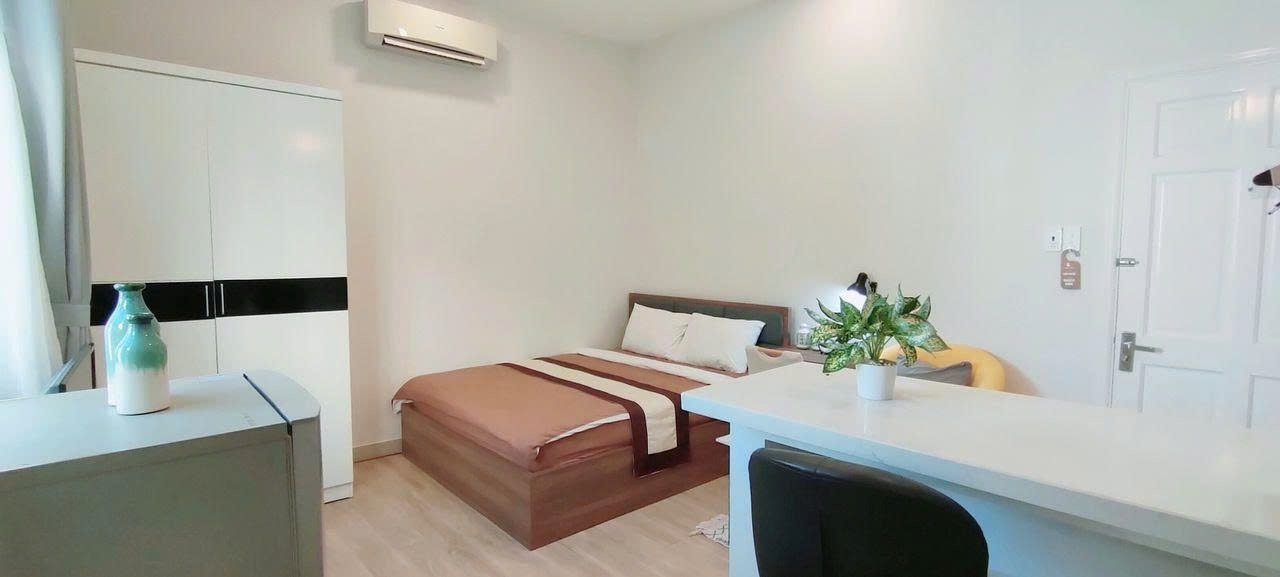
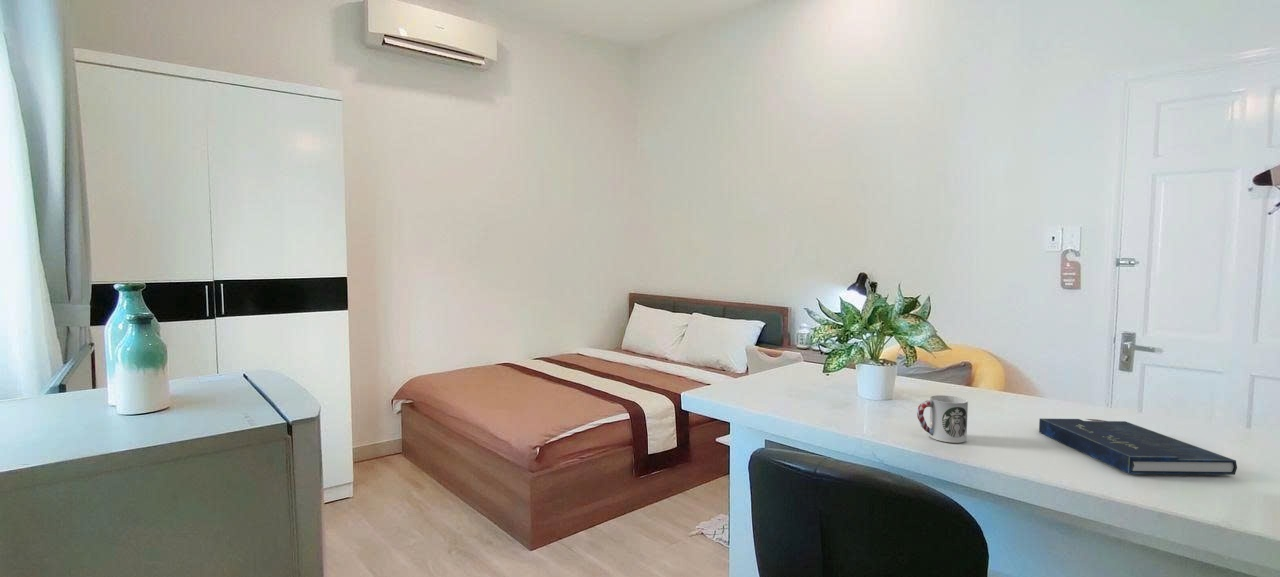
+ book [1038,418,1238,476]
+ cup [916,394,969,444]
